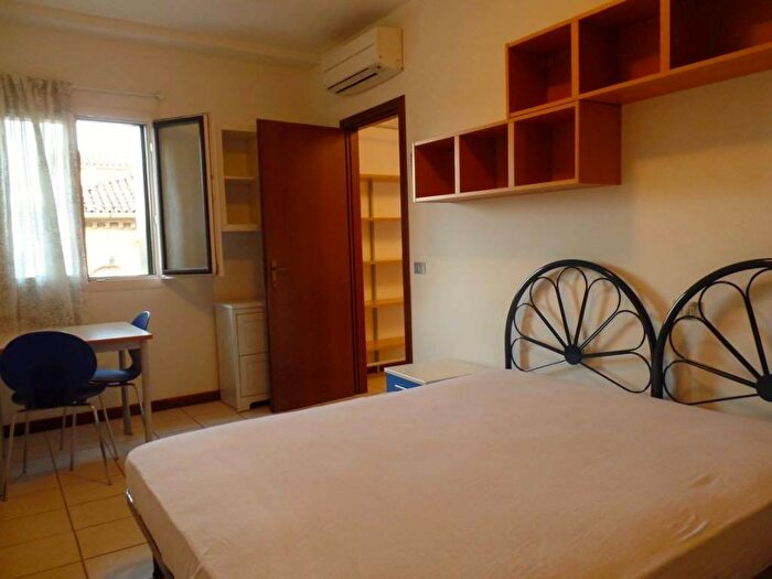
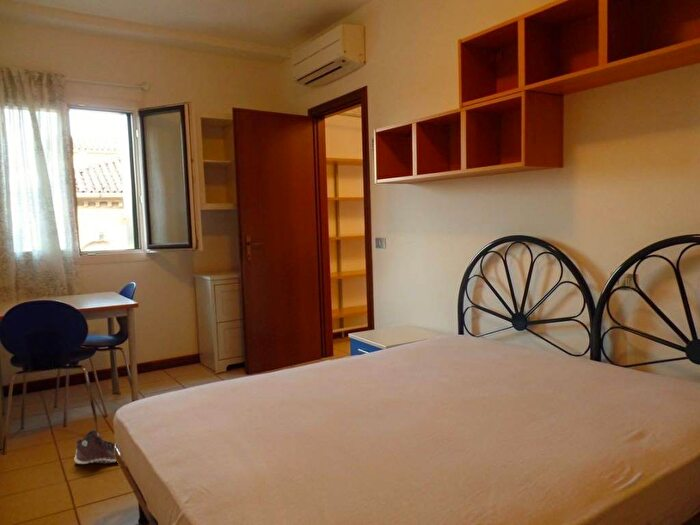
+ sneaker [73,428,118,465]
